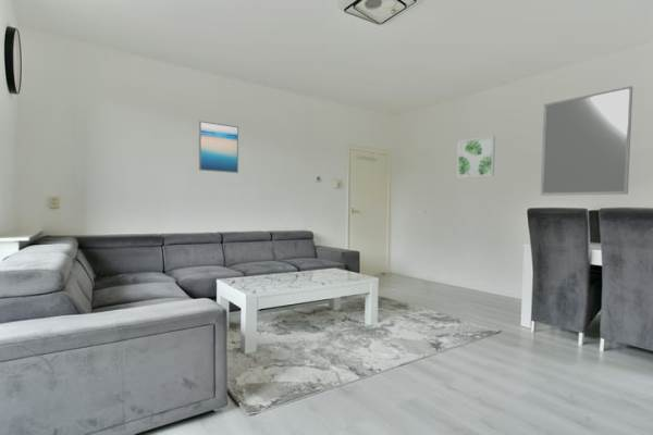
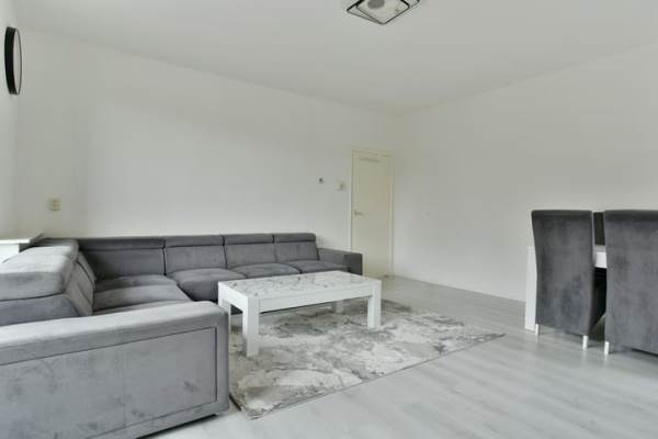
- home mirror [540,85,633,197]
- wall art [456,134,496,179]
- wall art [198,120,239,174]
